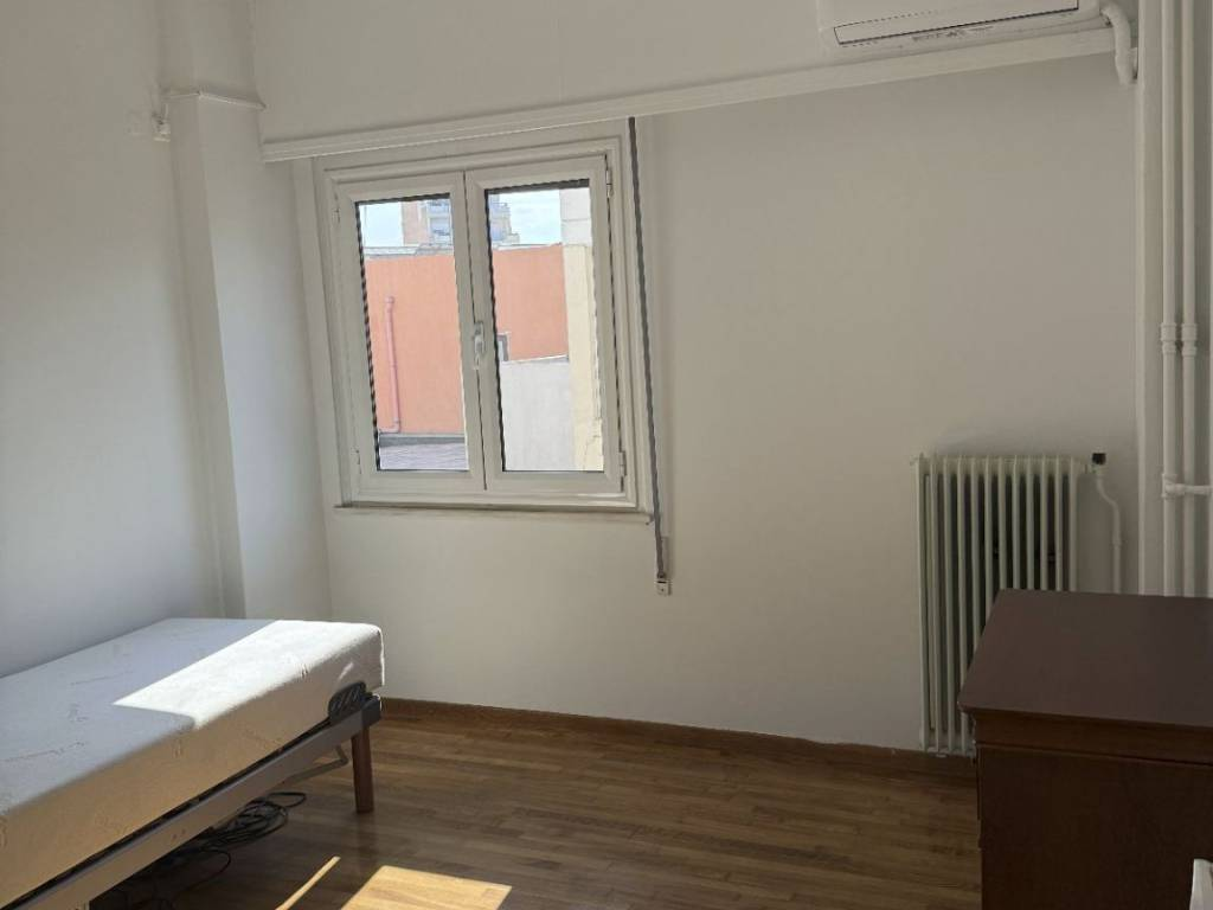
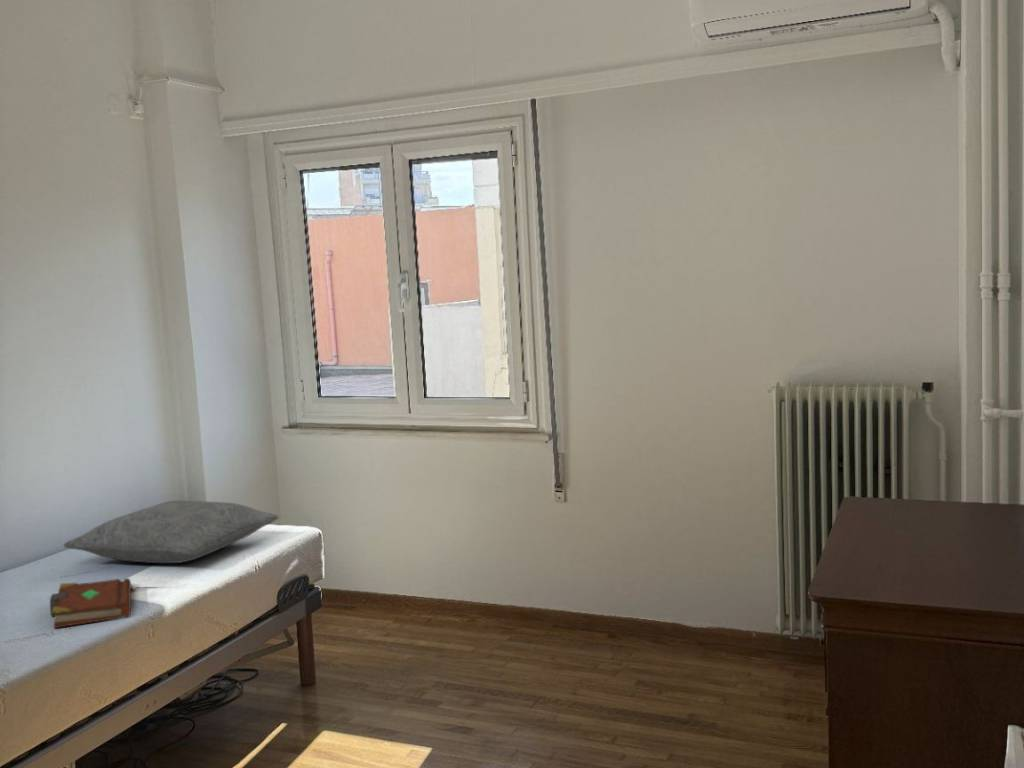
+ pillow [63,500,279,564]
+ book [49,577,132,629]
